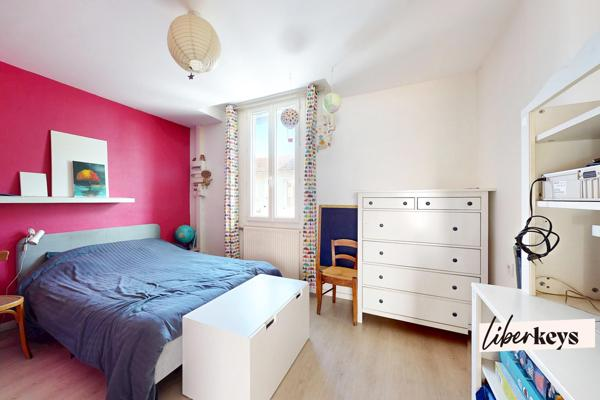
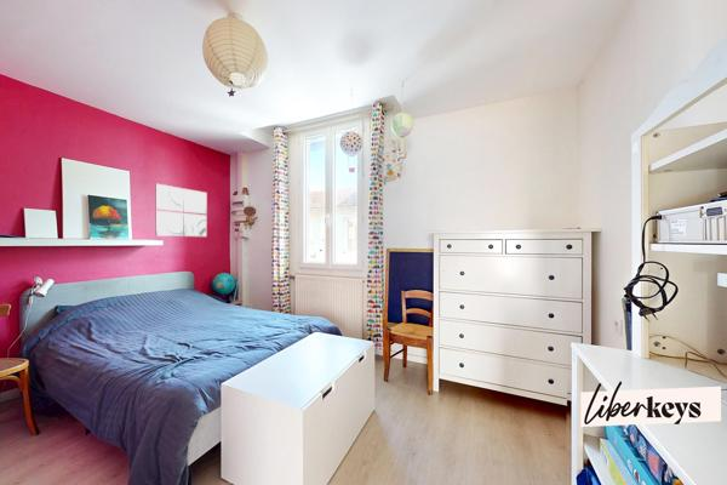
+ wall art [155,183,208,238]
